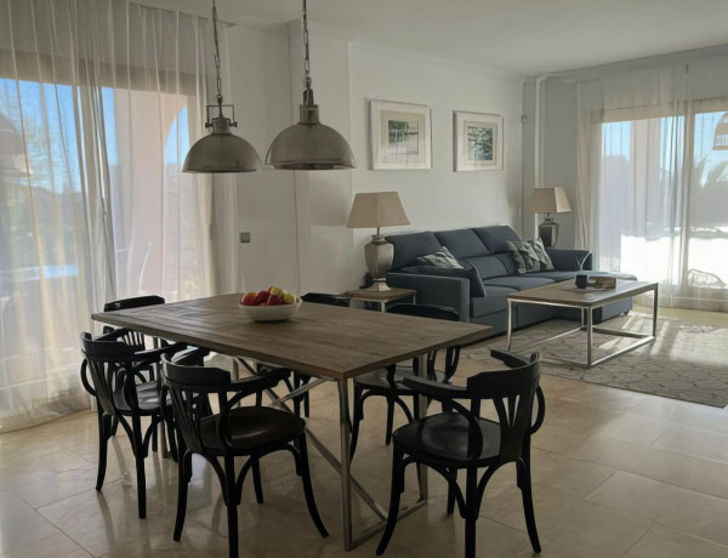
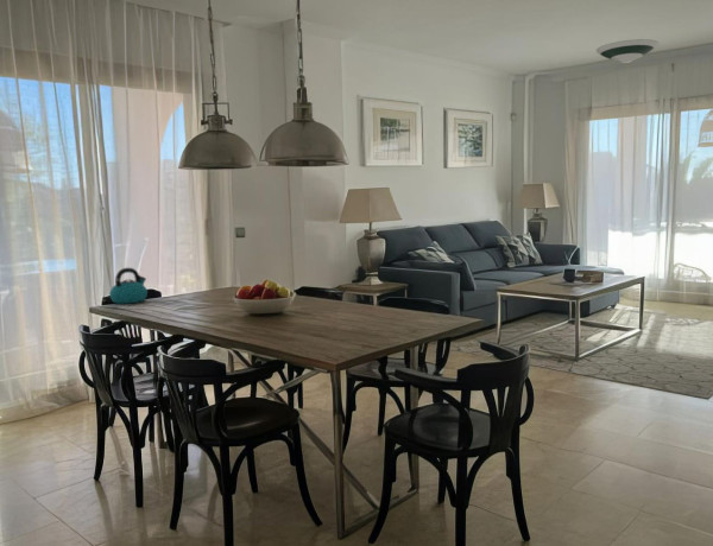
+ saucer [595,38,660,64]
+ kettle [108,267,149,305]
